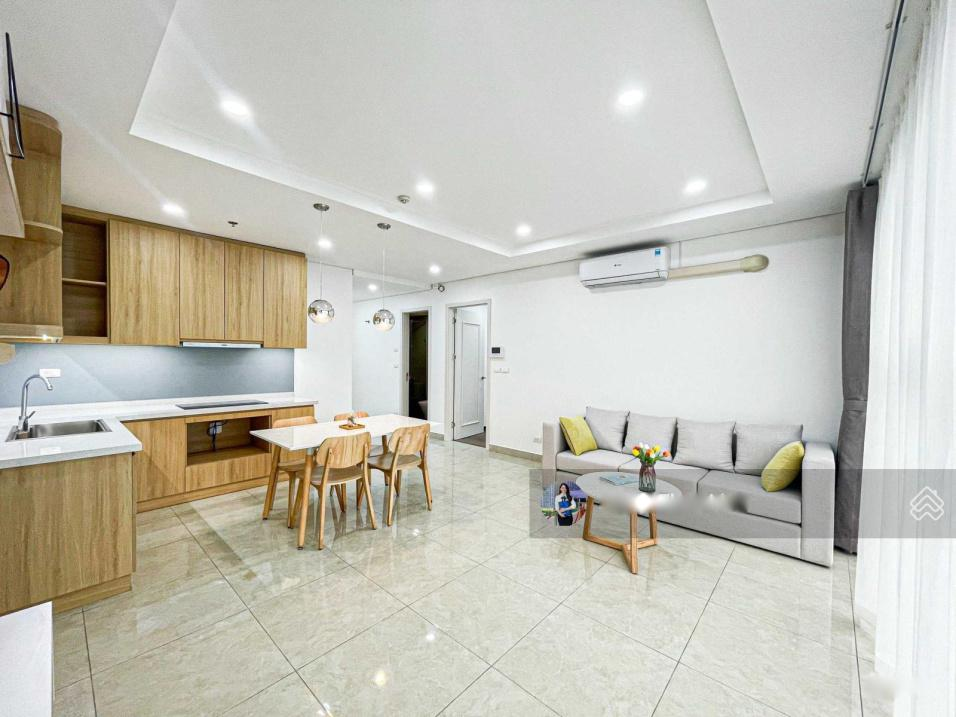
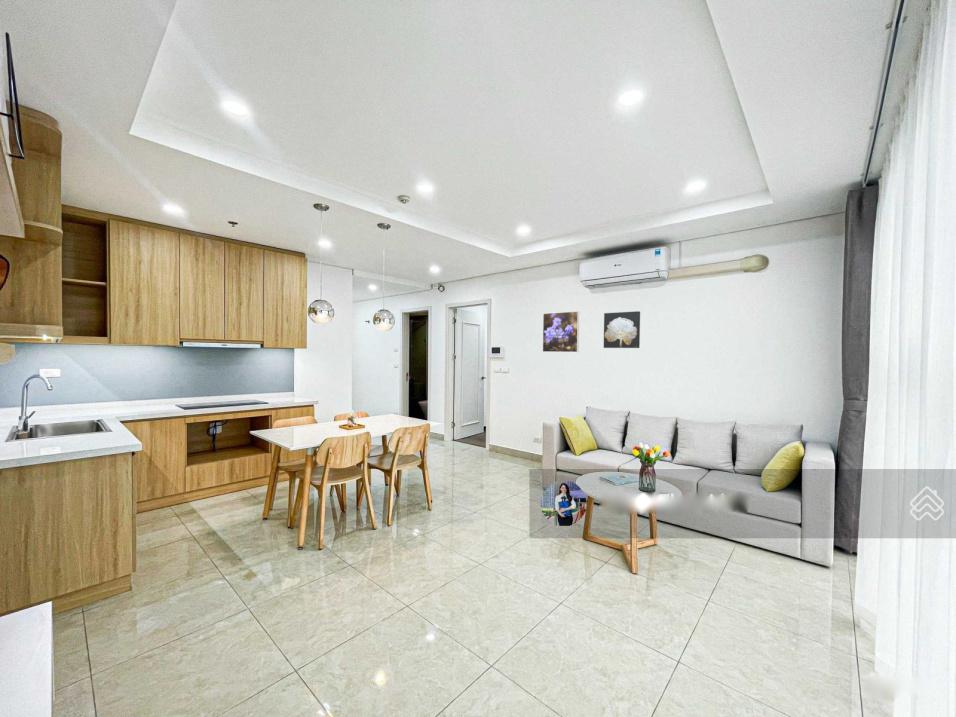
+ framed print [542,310,580,353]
+ wall art [603,310,641,349]
